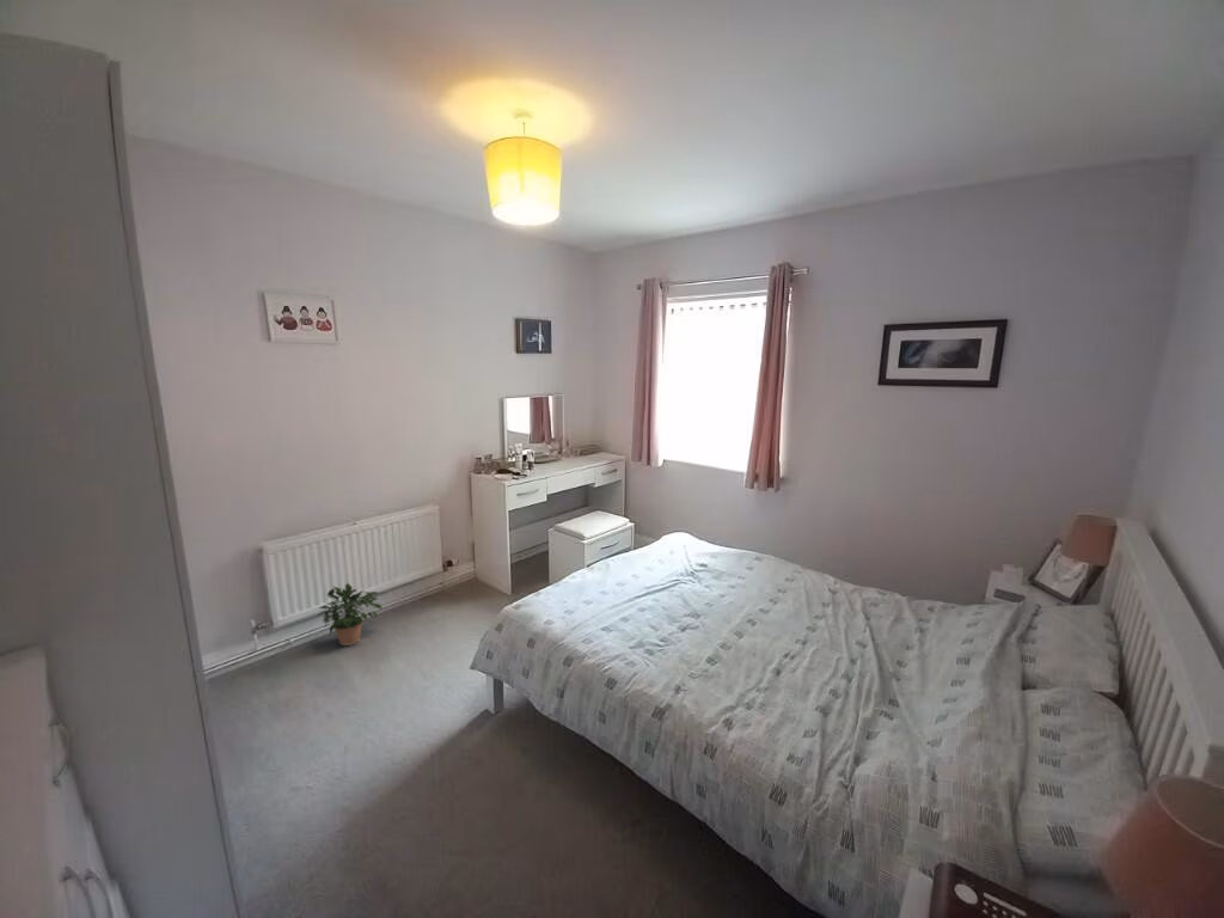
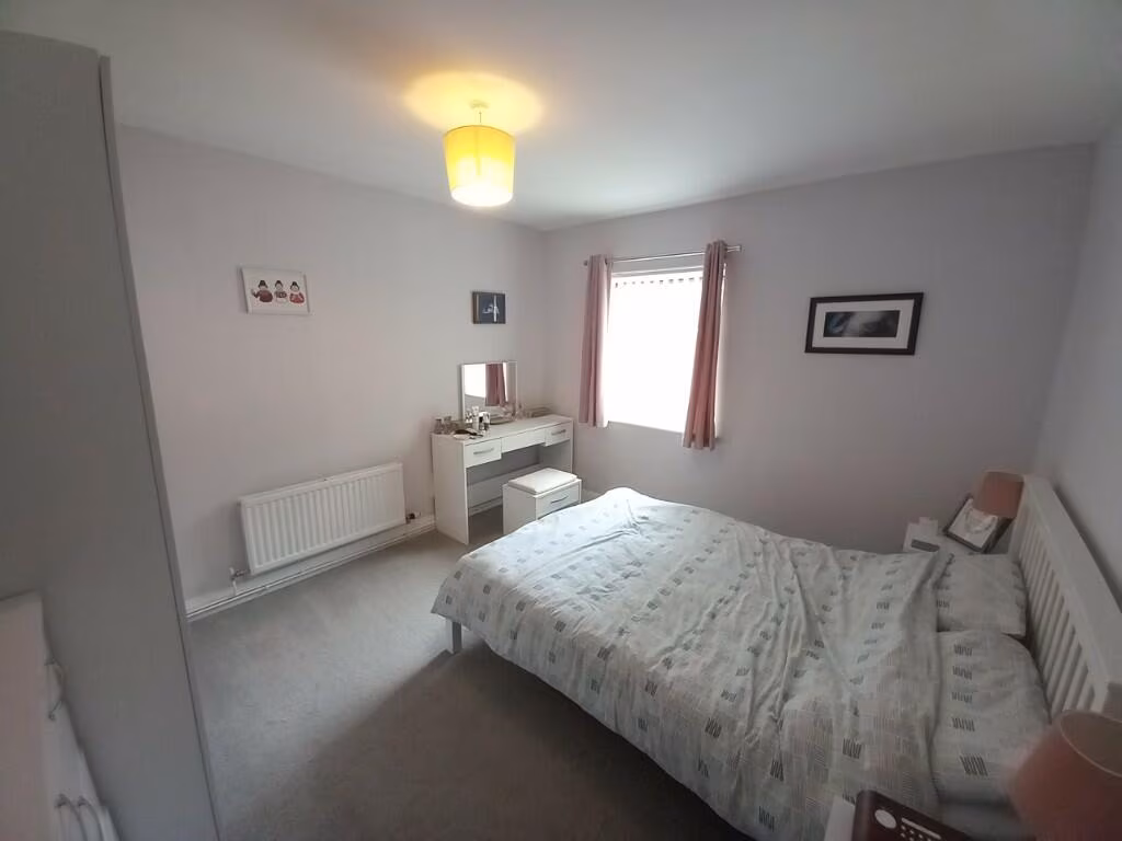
- potted plant [317,582,384,647]
